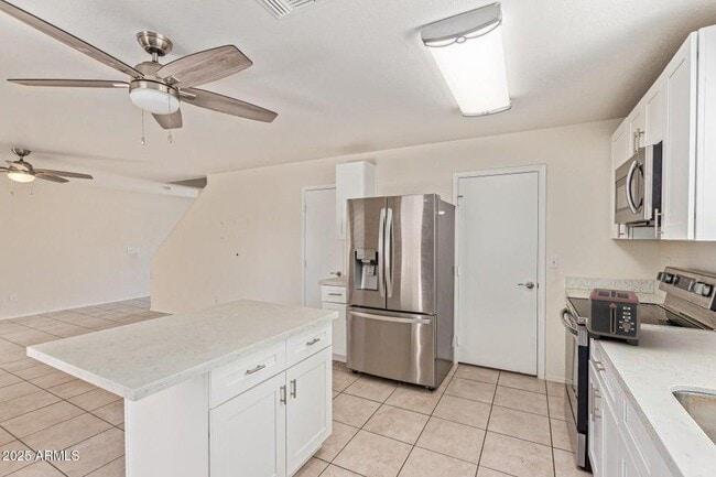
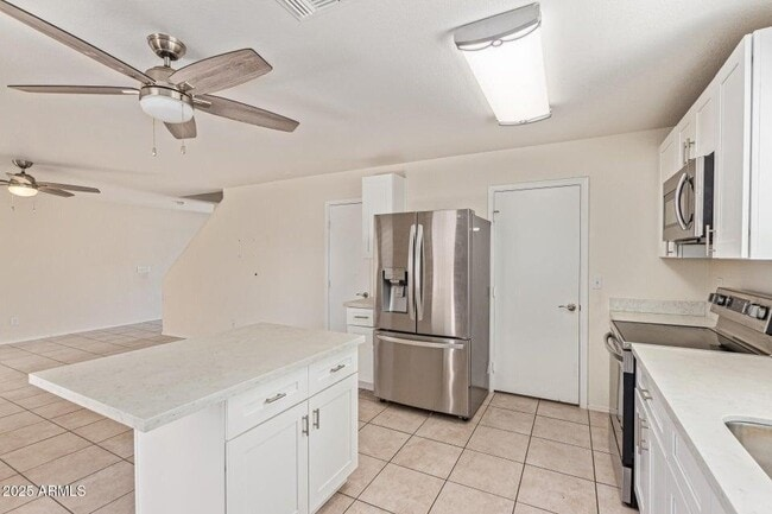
- toaster [586,288,642,347]
